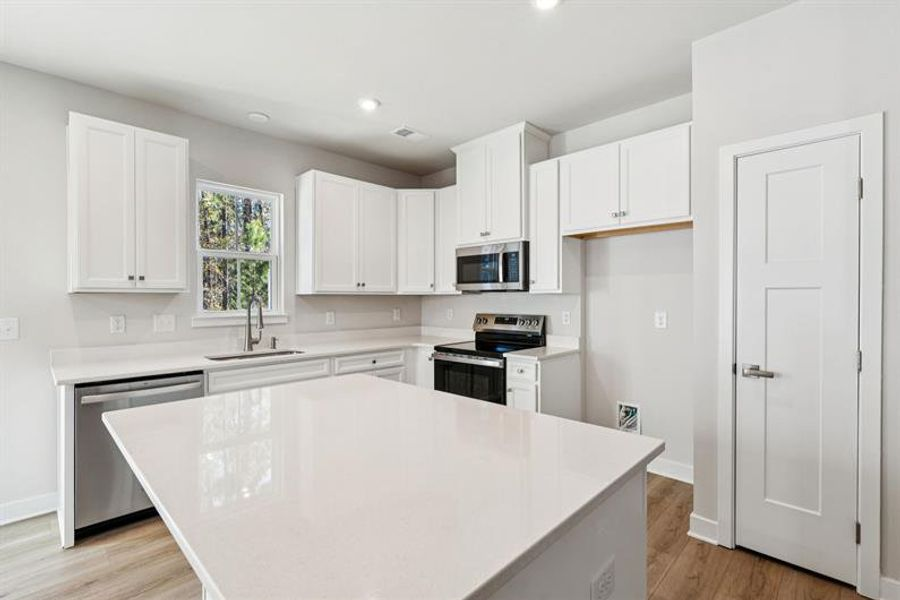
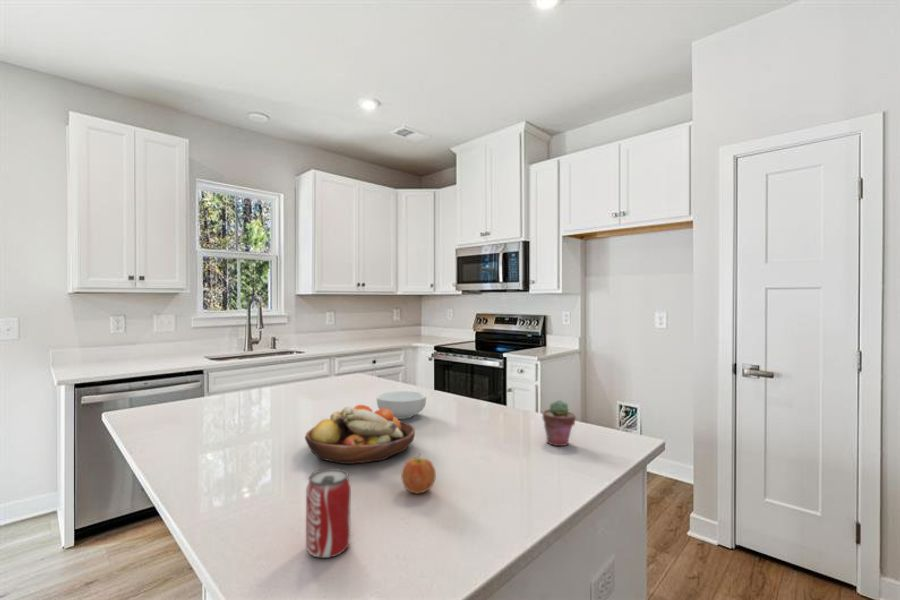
+ potted succulent [541,399,577,447]
+ fruit bowl [304,404,416,465]
+ cereal bowl [376,390,427,420]
+ apple [400,452,437,495]
+ beverage can [305,467,352,559]
